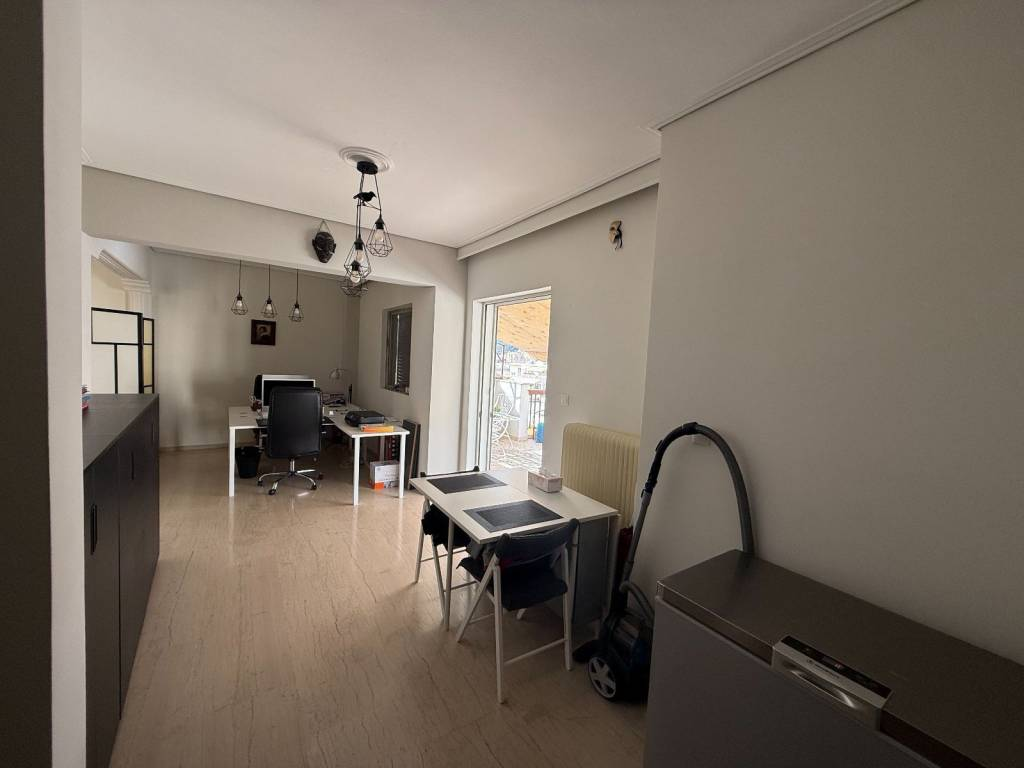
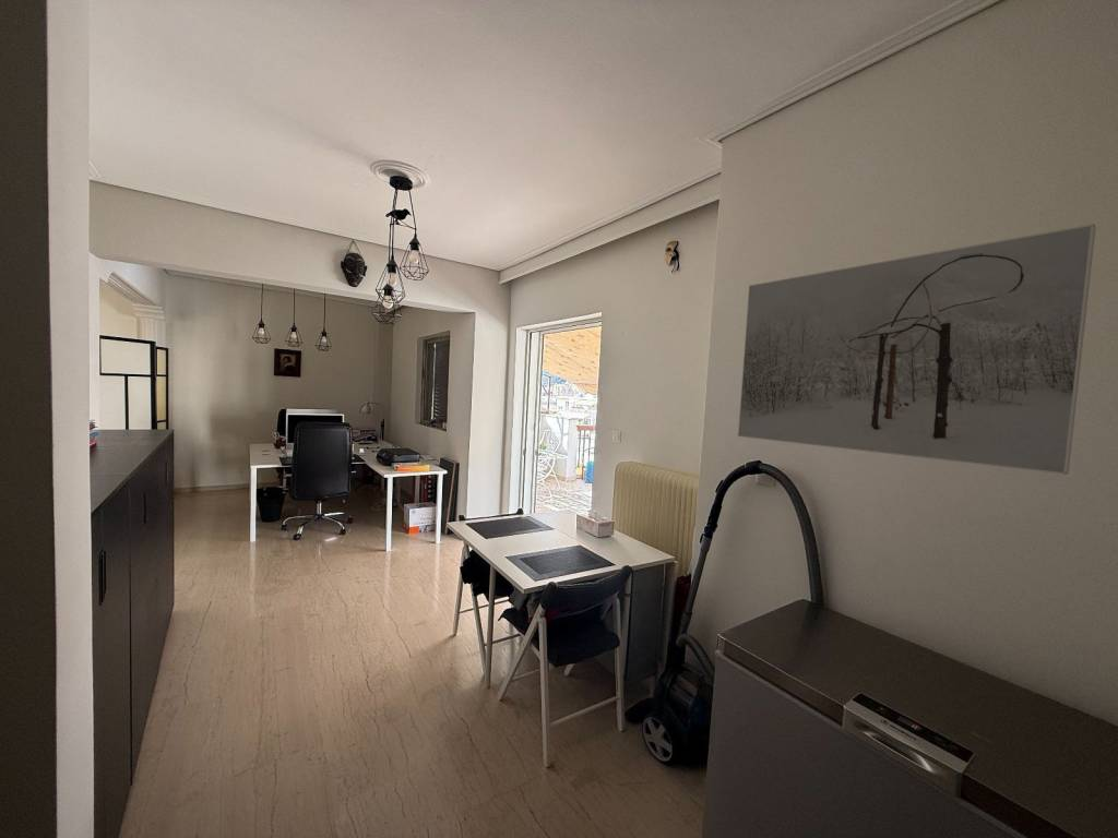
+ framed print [737,223,1096,476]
